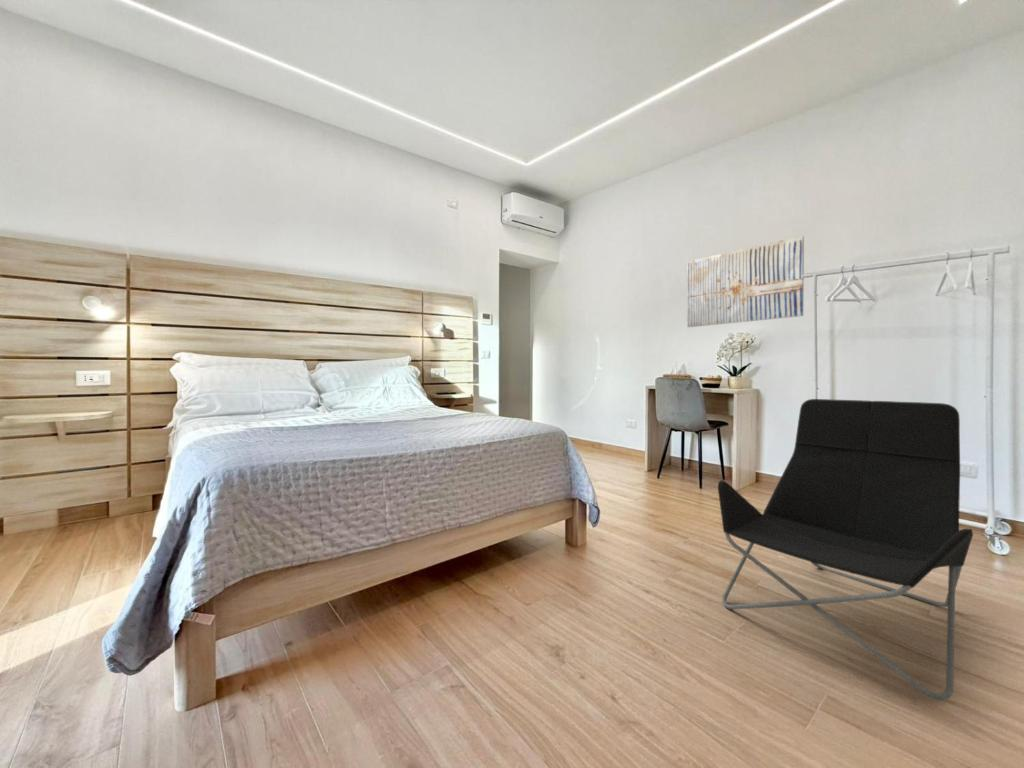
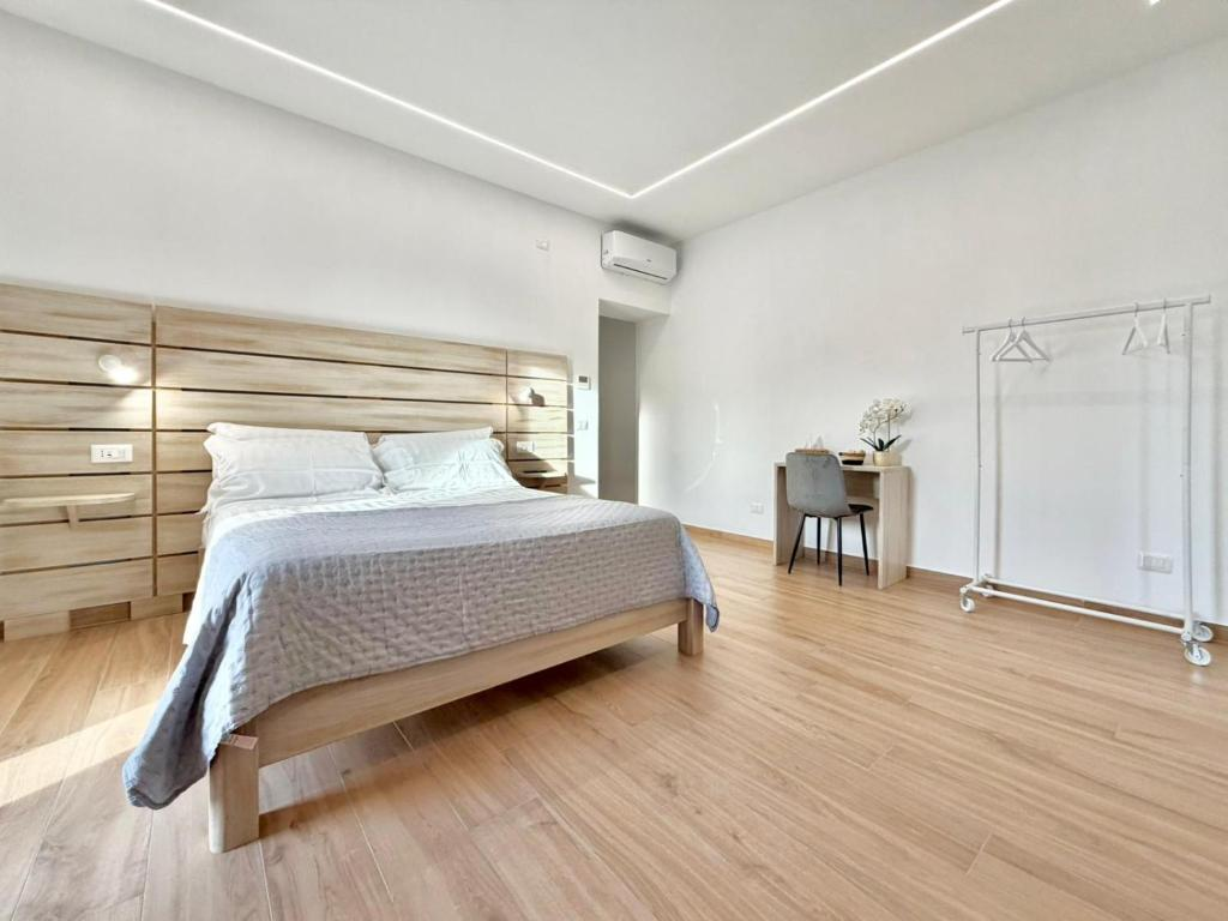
- lounge chair [717,398,974,701]
- wall art [686,235,805,328]
